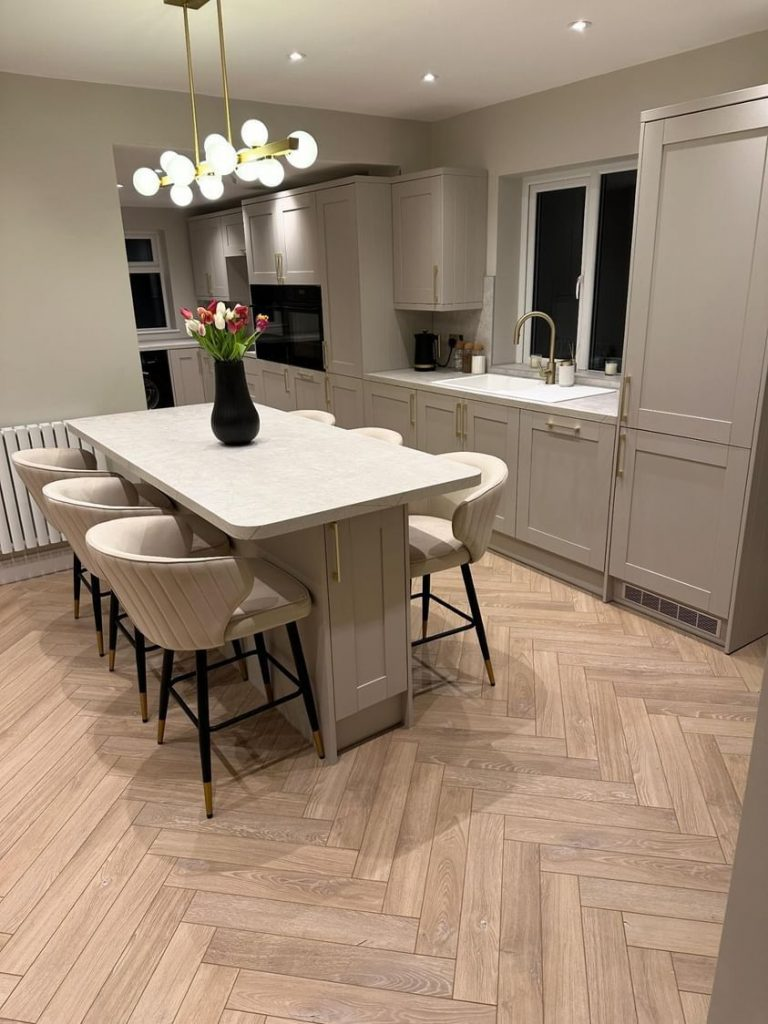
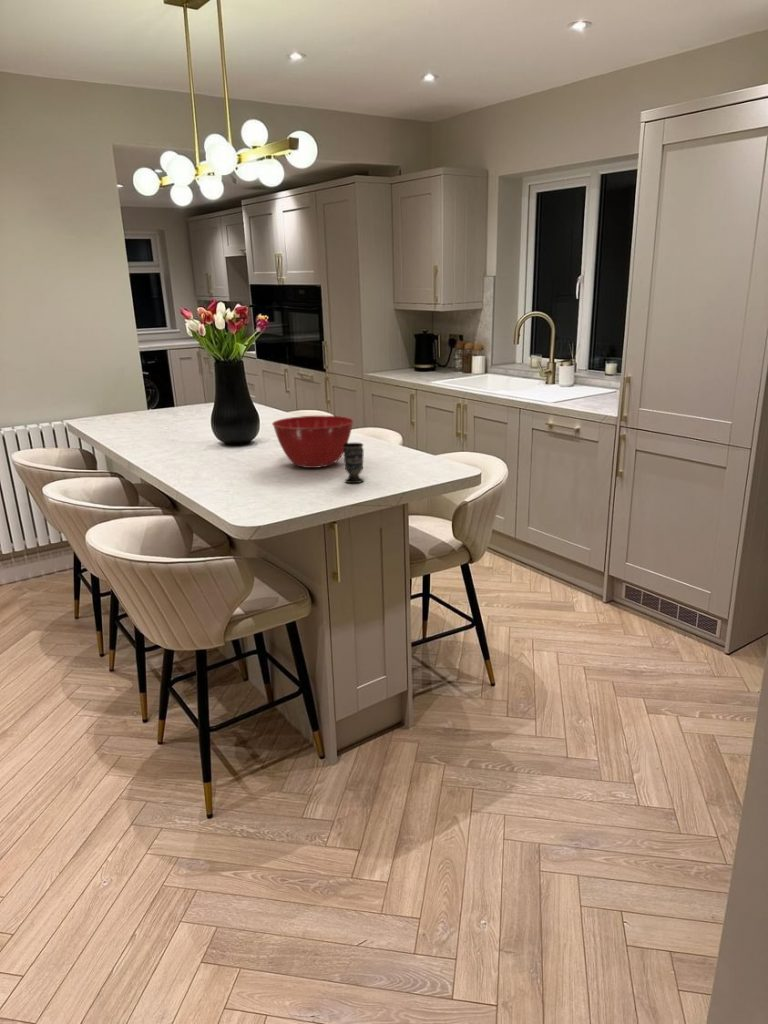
+ mixing bowl [271,415,355,469]
+ cup [343,442,365,484]
